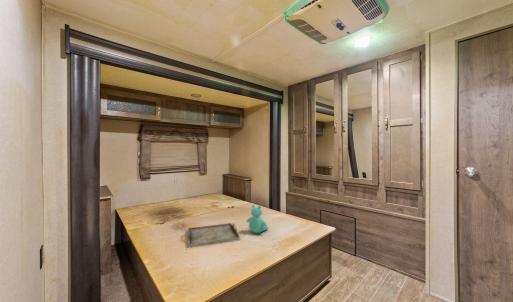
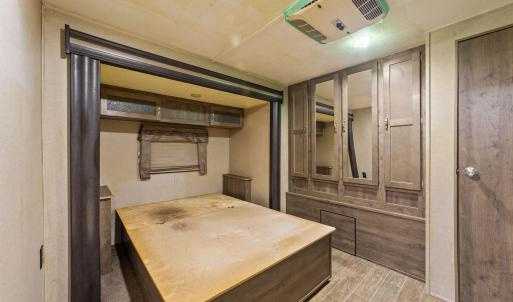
- serving tray [187,222,241,249]
- teddy bear [246,204,269,234]
